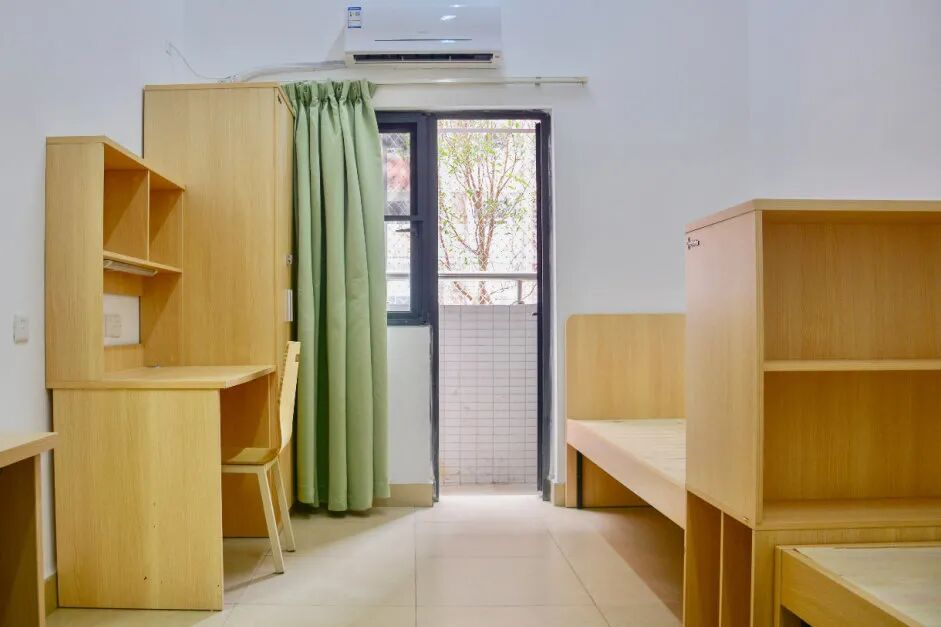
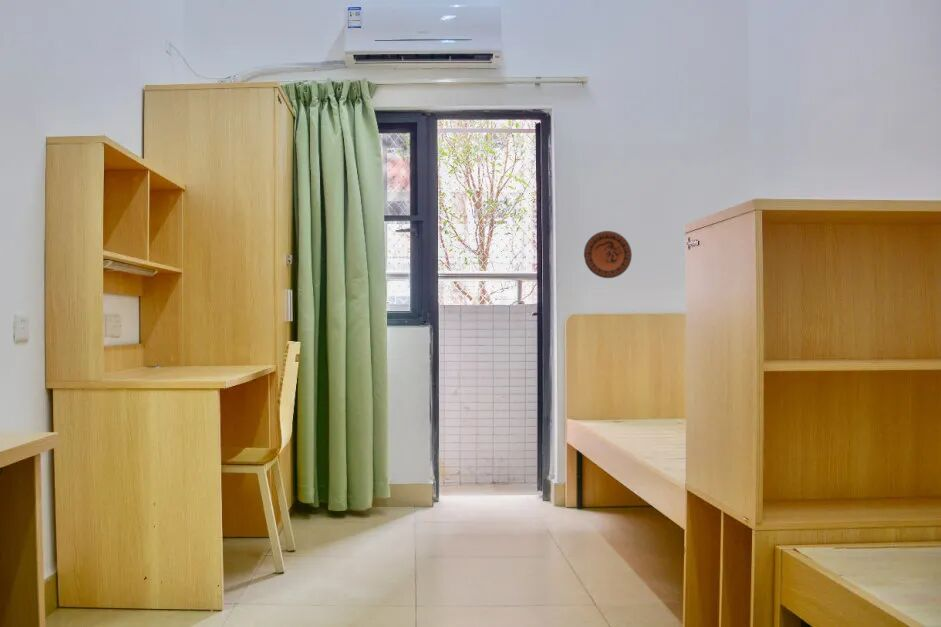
+ decorative plate [583,230,633,279]
